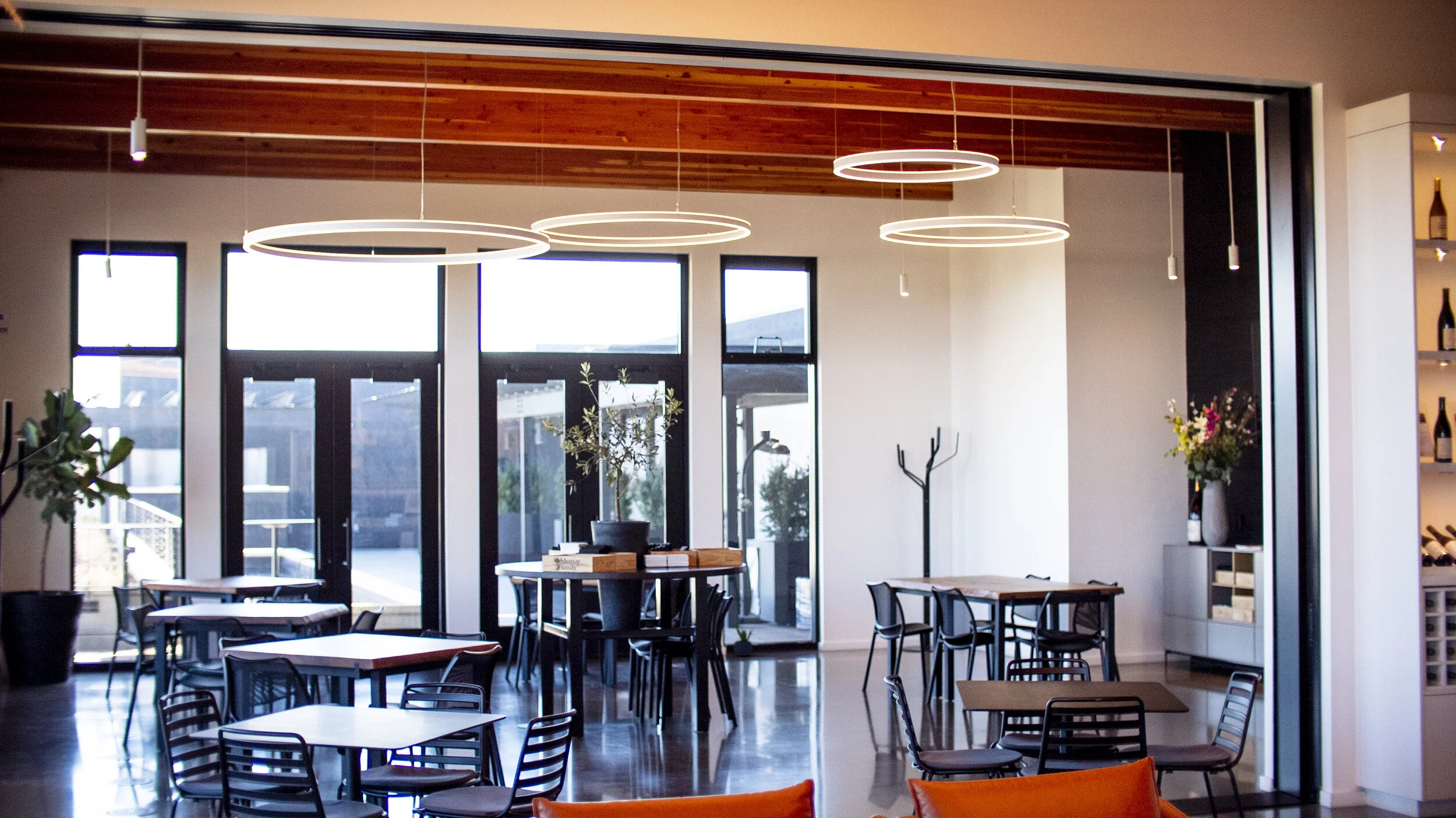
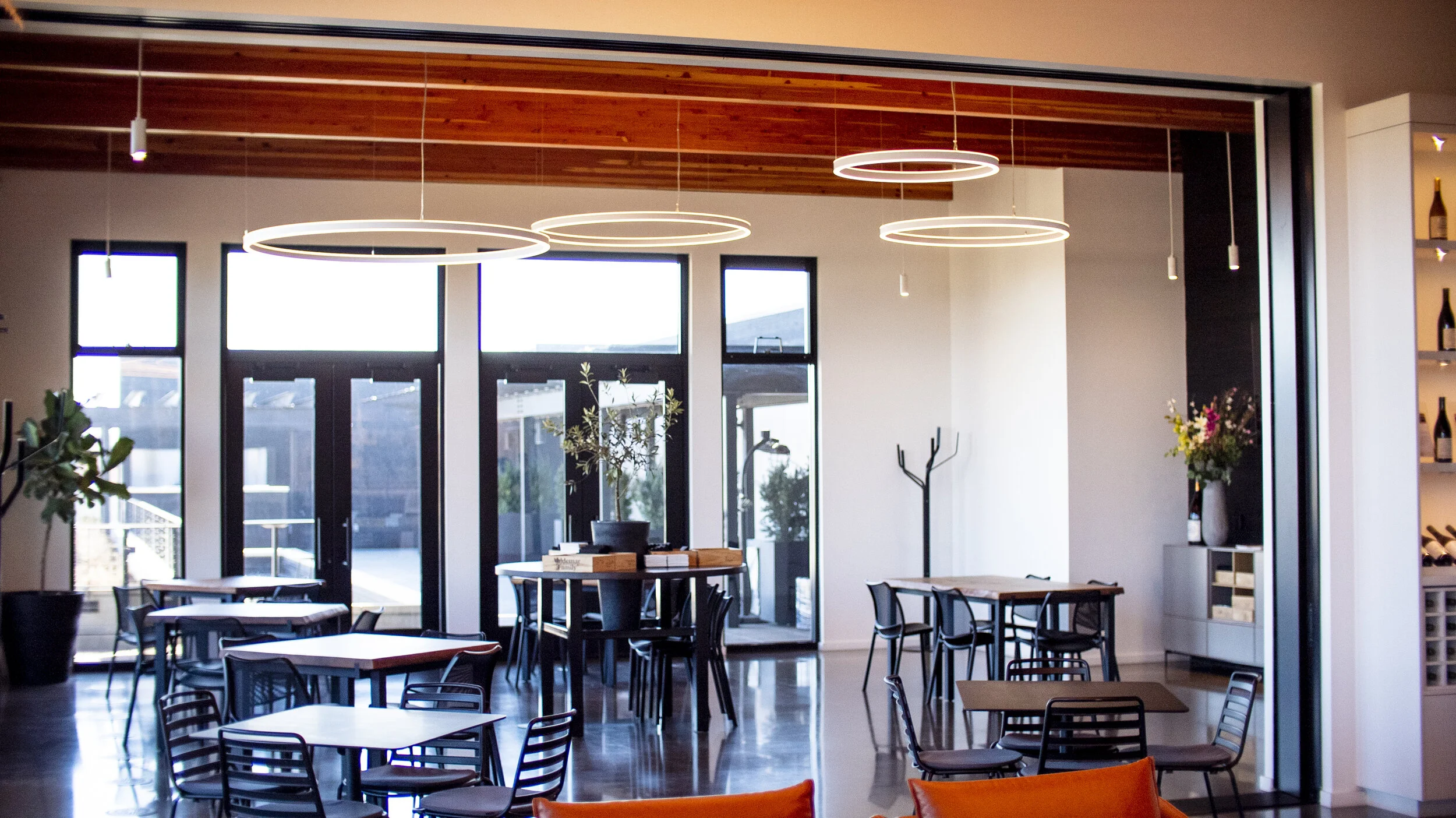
- potted plant [733,623,755,657]
